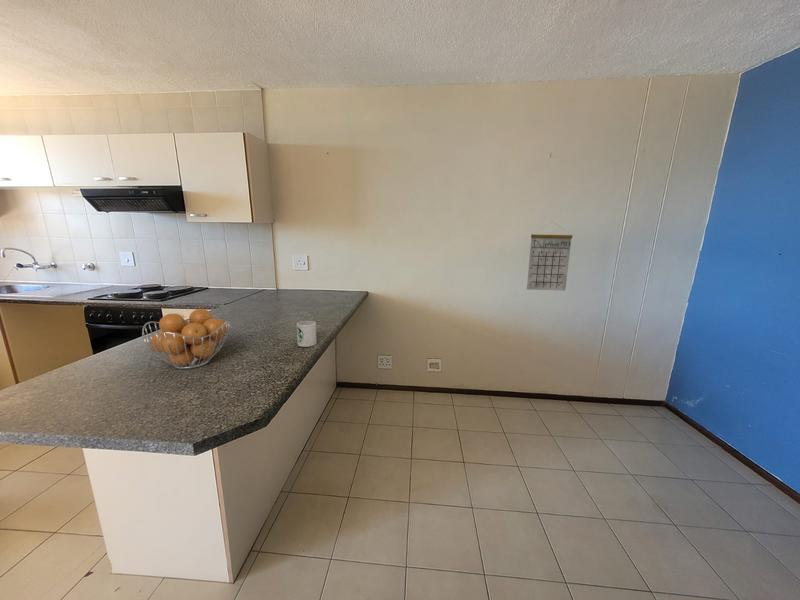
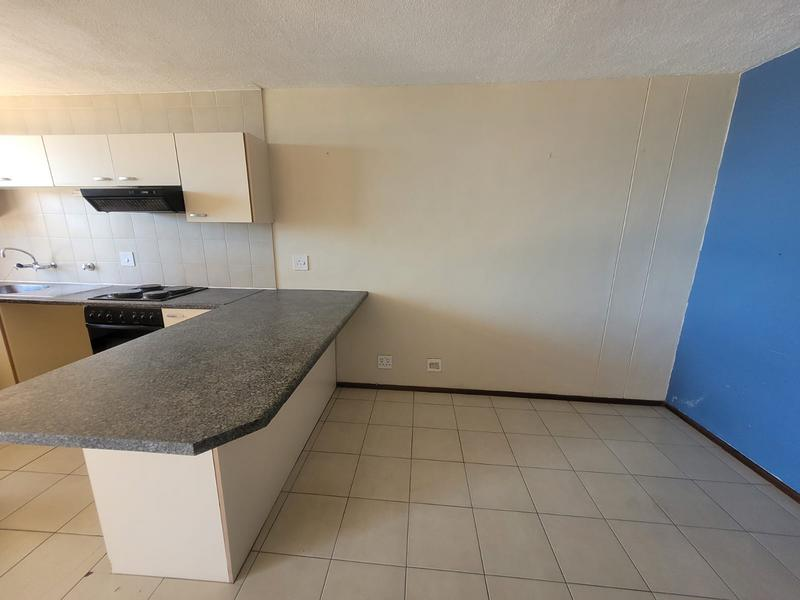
- fruit basket [141,308,231,370]
- calendar [526,220,574,292]
- mug [296,320,317,348]
